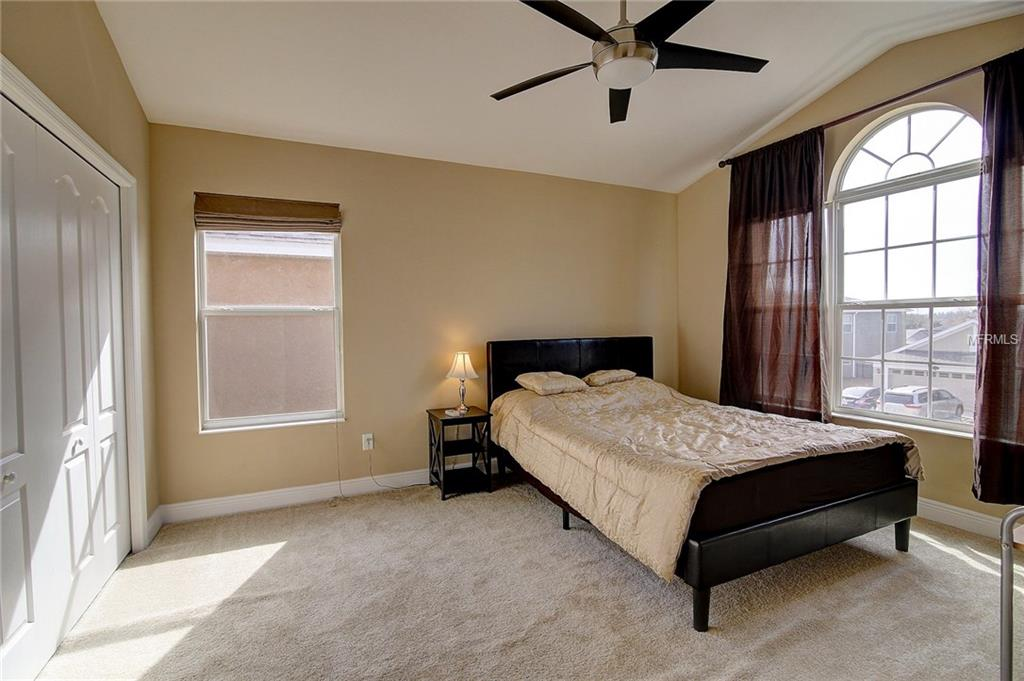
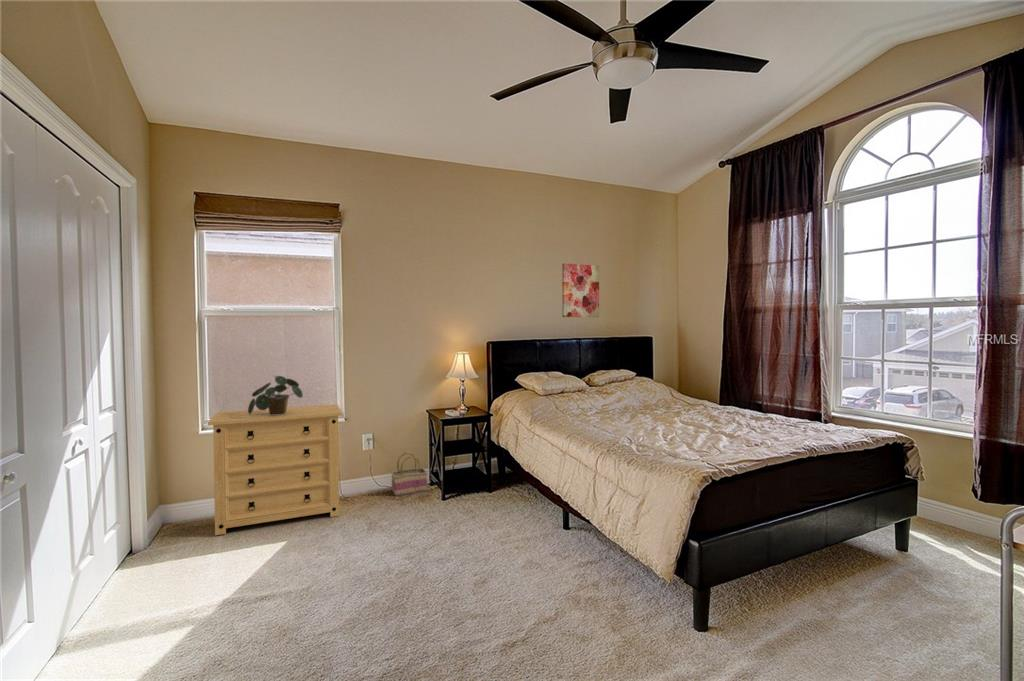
+ basket [390,452,428,497]
+ potted plant [247,375,304,415]
+ wall art [561,262,600,318]
+ dresser [207,403,343,536]
